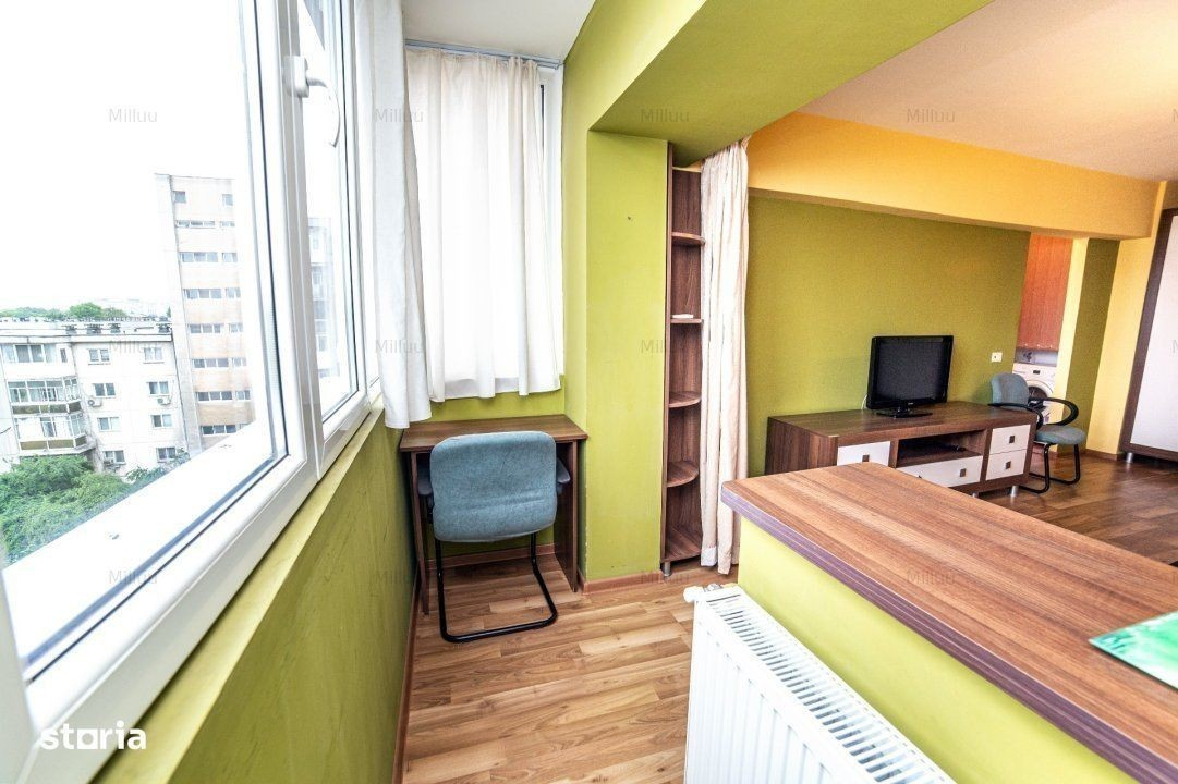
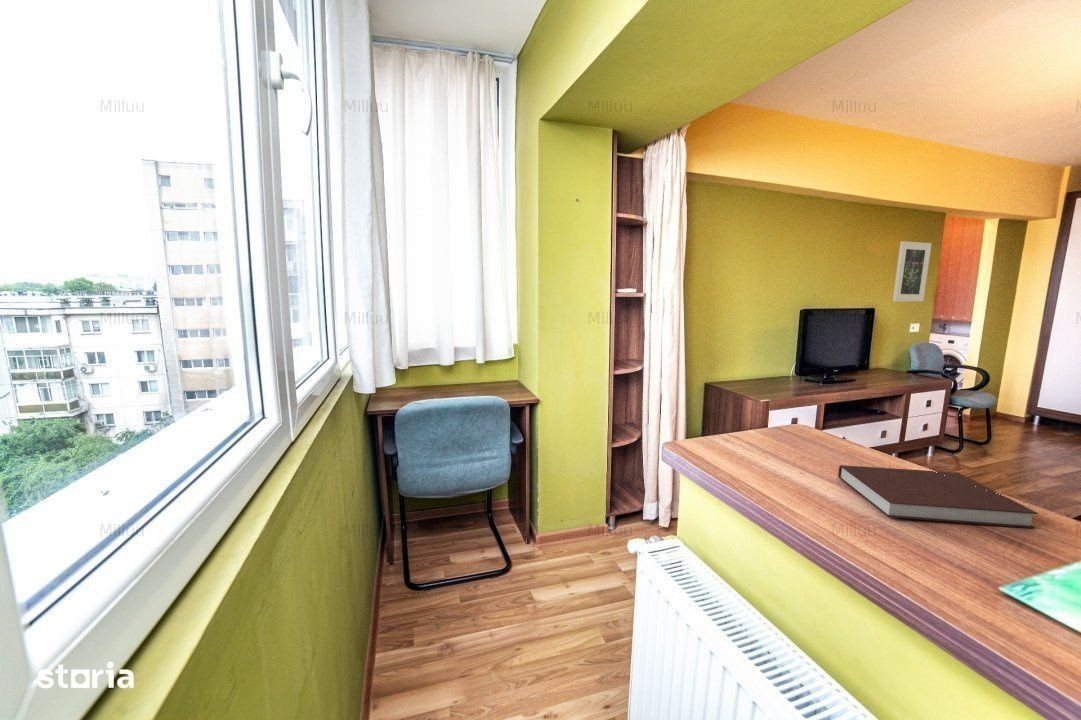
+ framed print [892,240,933,302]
+ notebook [837,464,1039,529]
